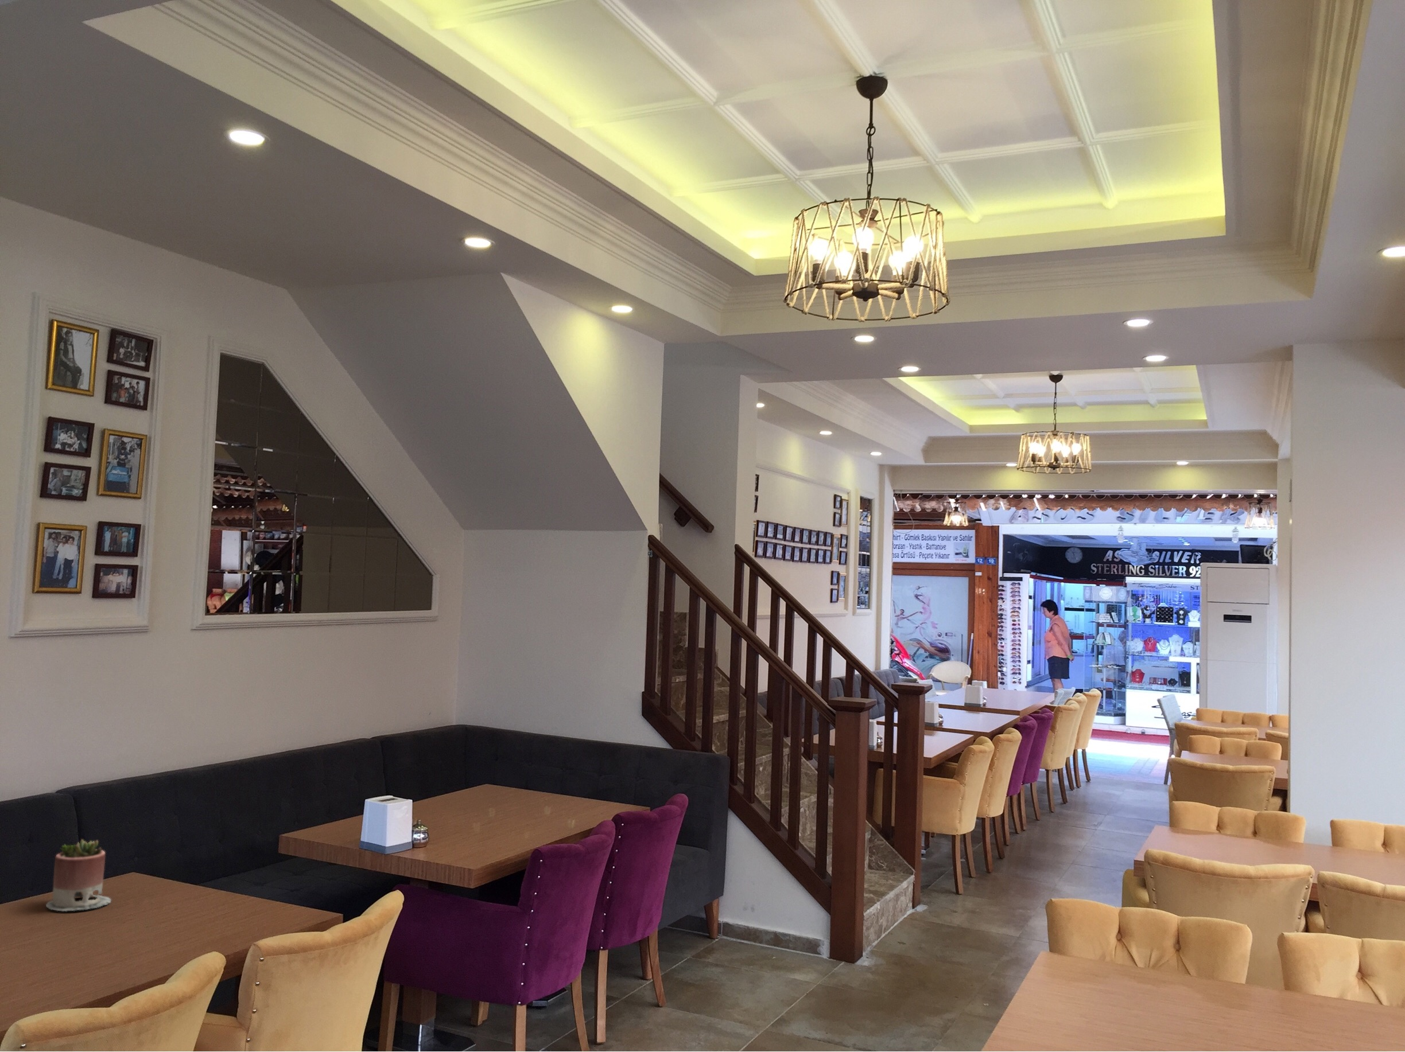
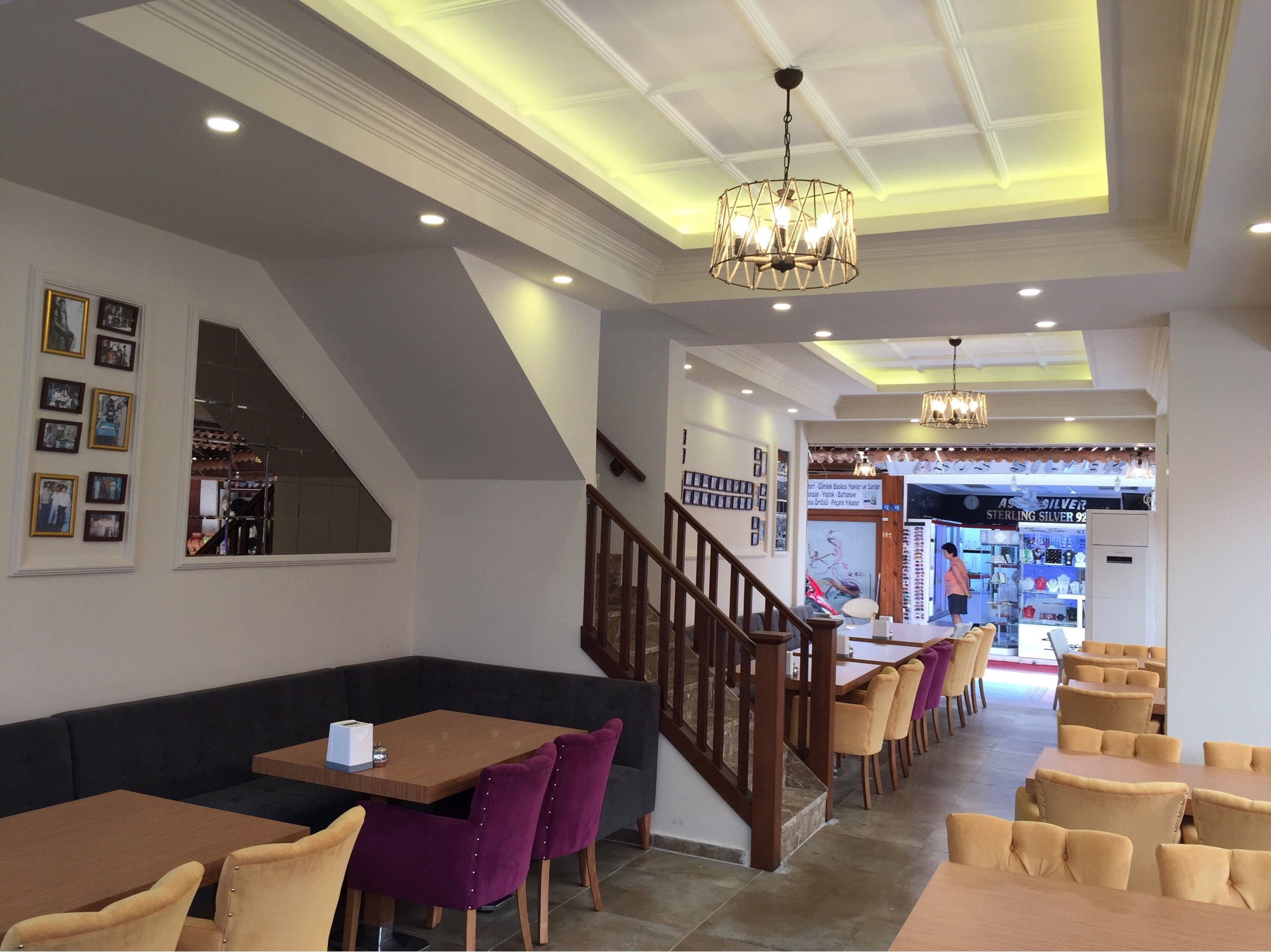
- succulent planter [45,839,112,912]
